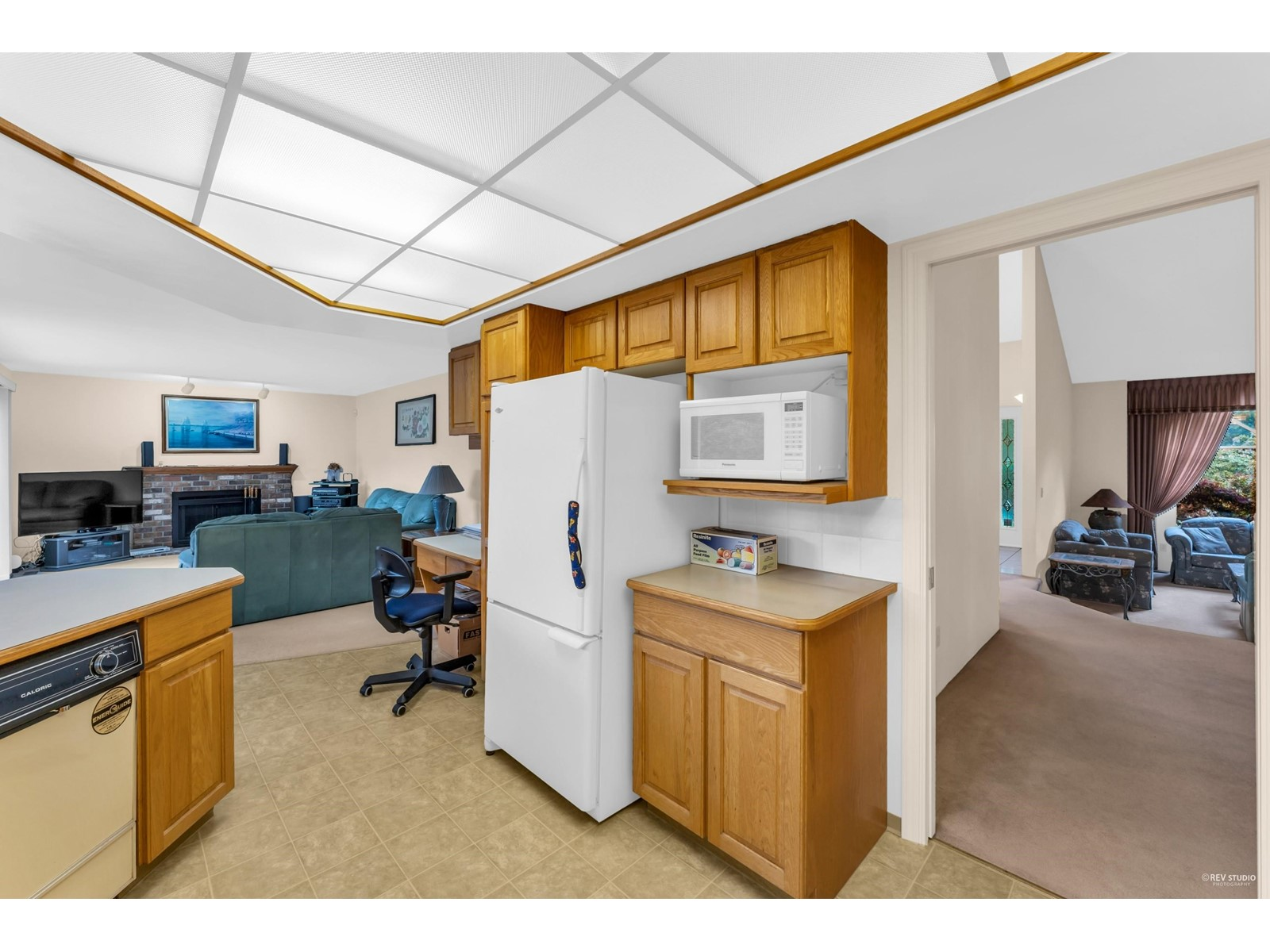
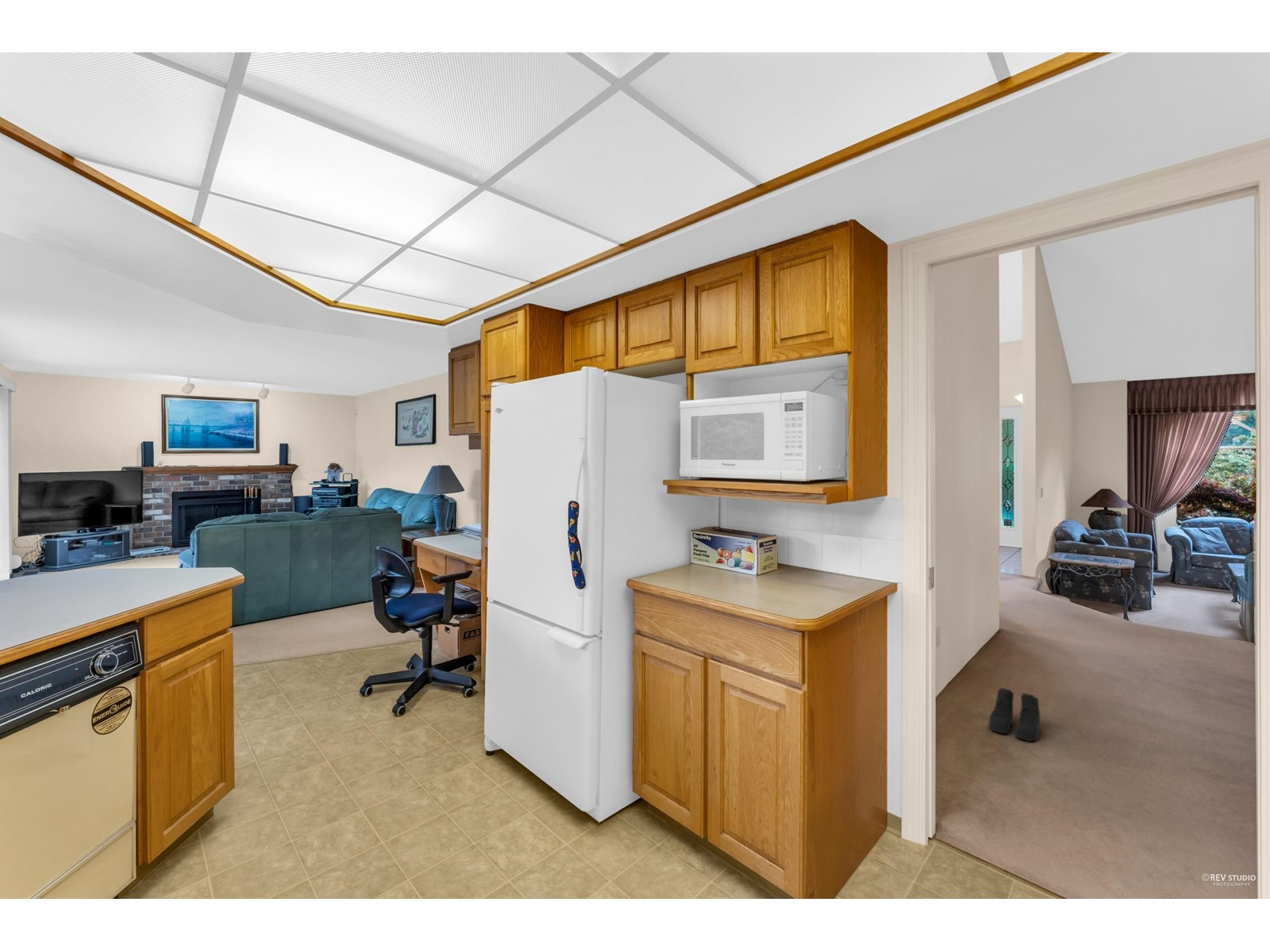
+ boots [988,687,1041,742]
